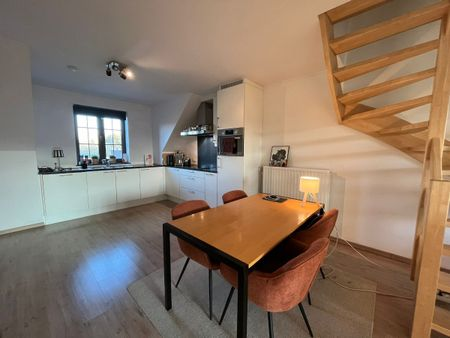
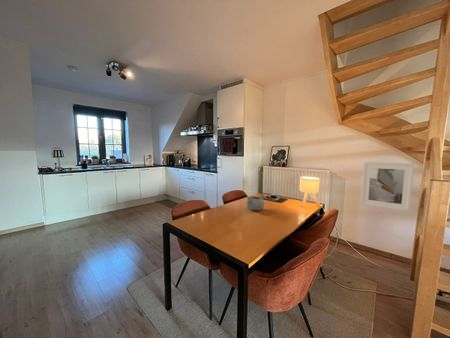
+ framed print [360,161,415,213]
+ decorative bowl [246,193,266,211]
